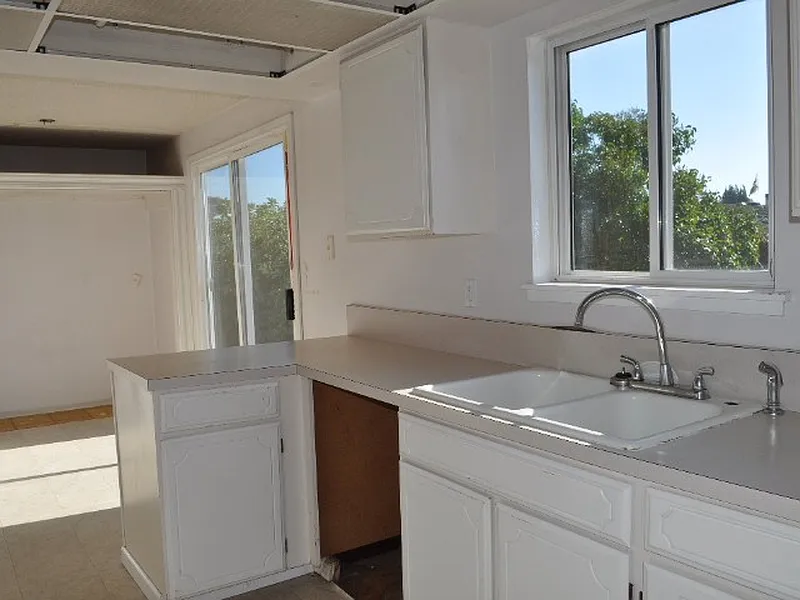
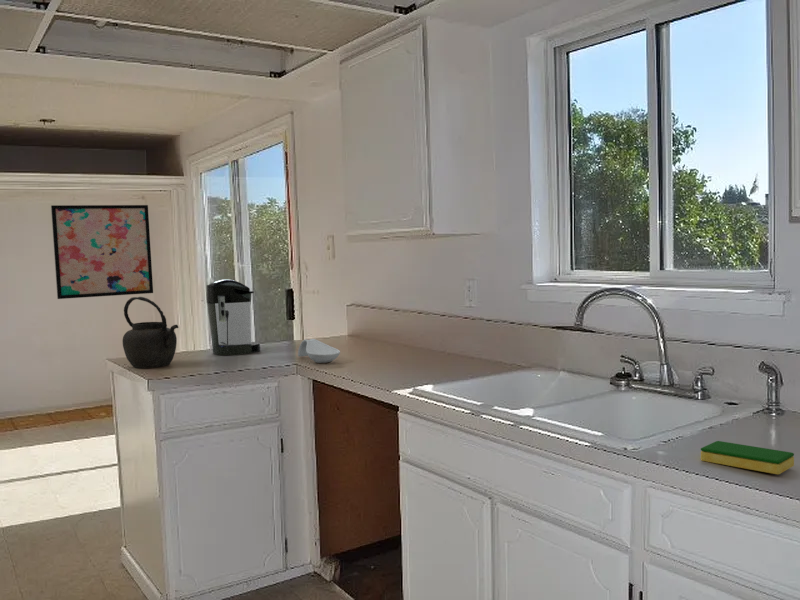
+ wall art [50,204,154,300]
+ kettle [122,296,180,369]
+ dish sponge [700,440,795,475]
+ spoon rest [297,338,341,364]
+ coffee maker [206,278,261,356]
